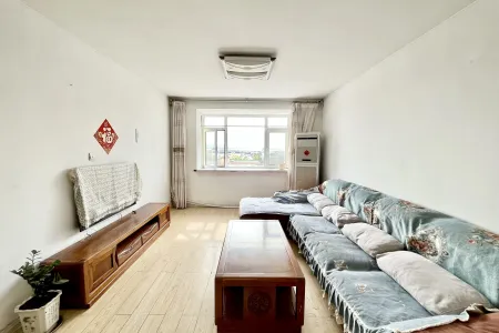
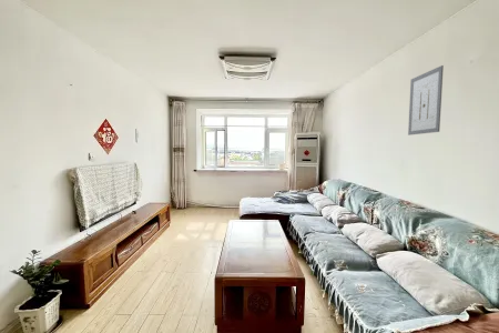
+ wall art [407,64,445,137]
